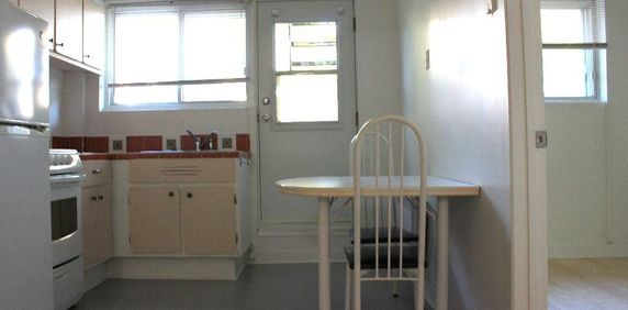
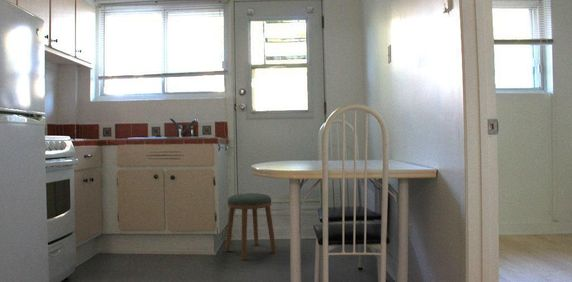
+ stool [224,192,277,261]
